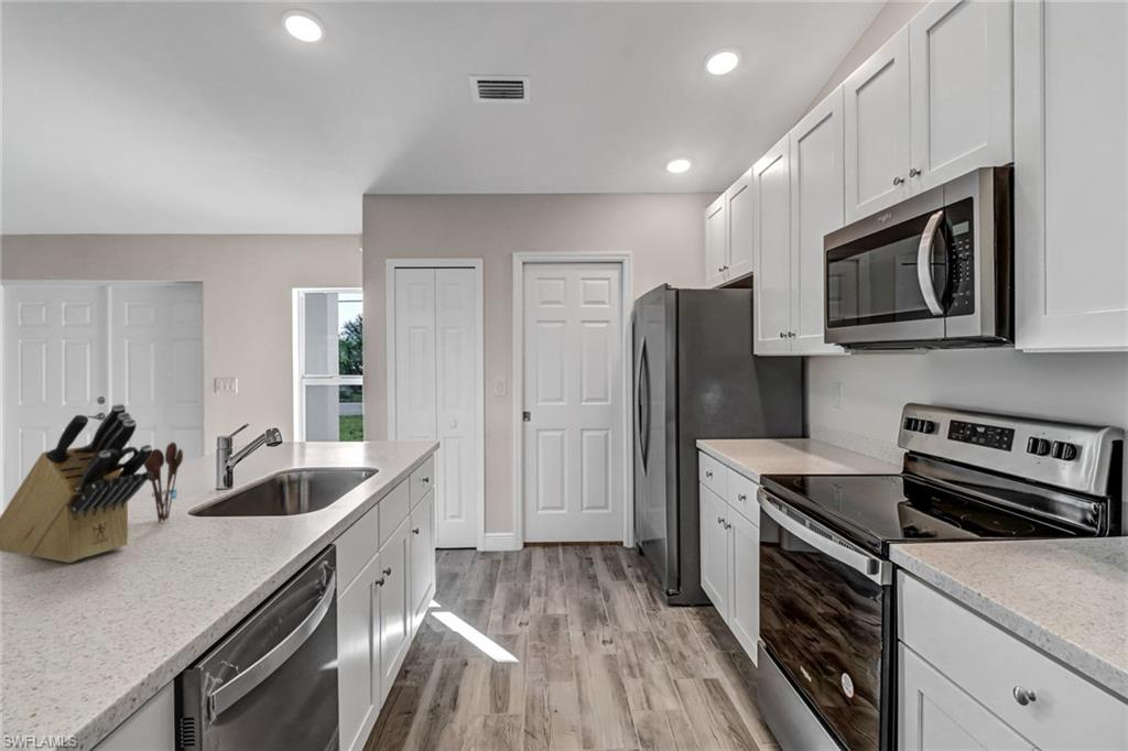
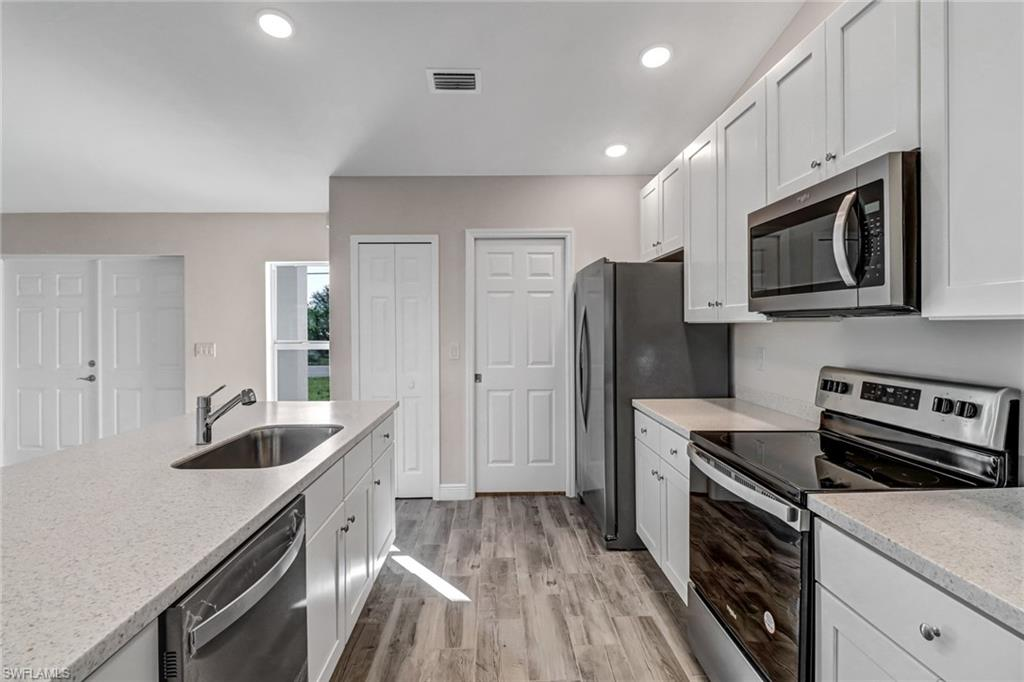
- knife block [0,403,153,564]
- utensil holder [143,442,184,523]
